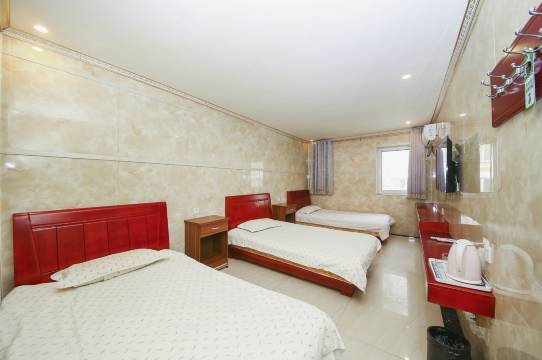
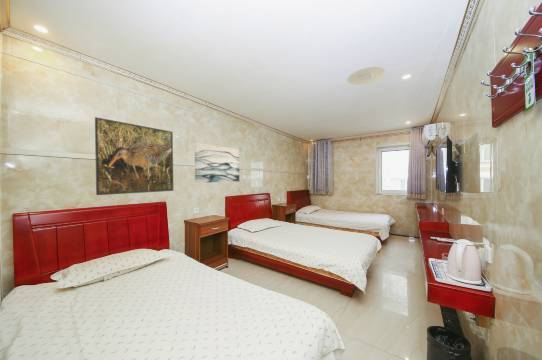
+ plate [346,66,386,86]
+ wall art [193,141,240,184]
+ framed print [94,116,174,196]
